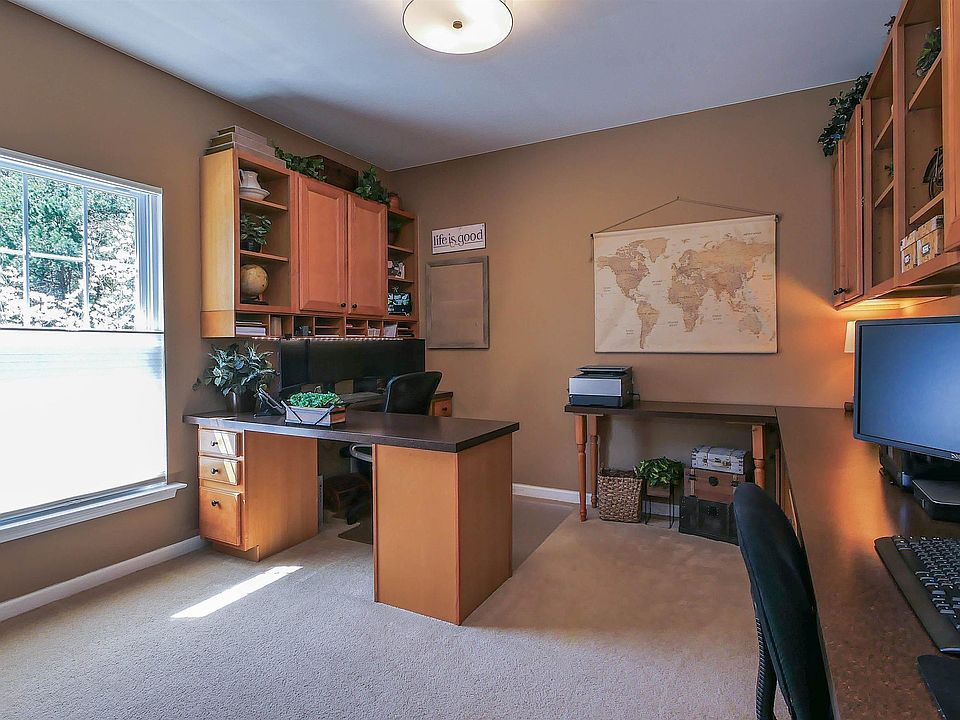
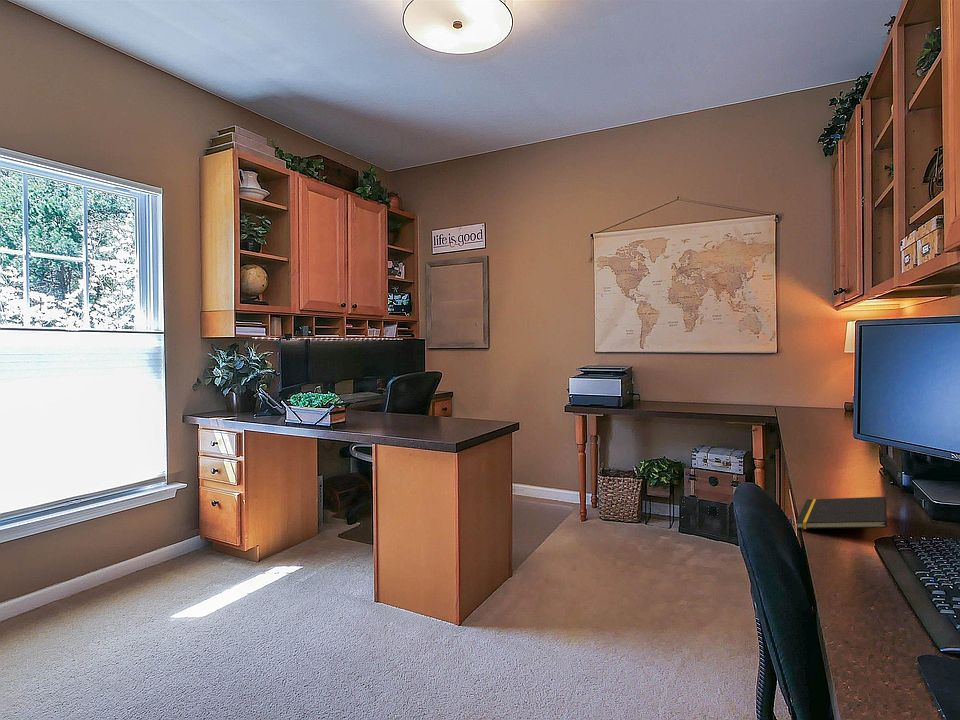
+ notepad [795,496,888,530]
